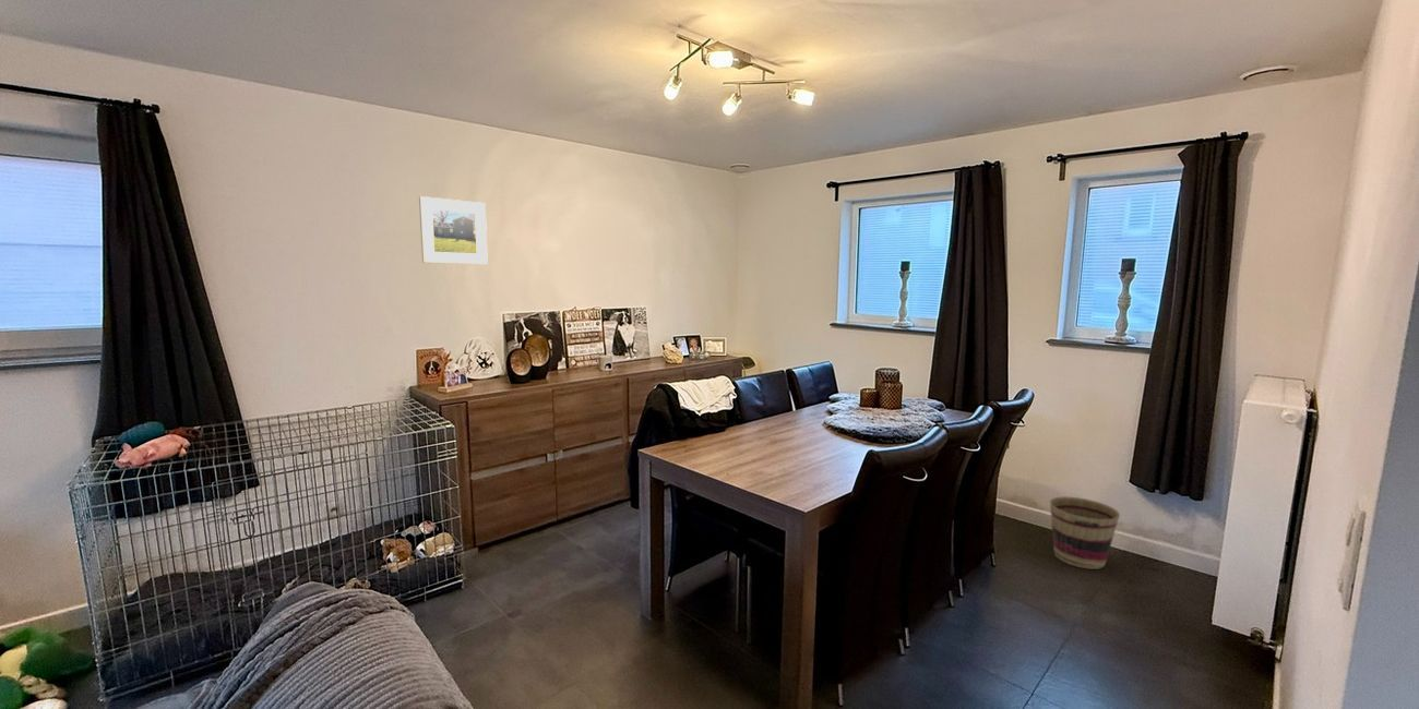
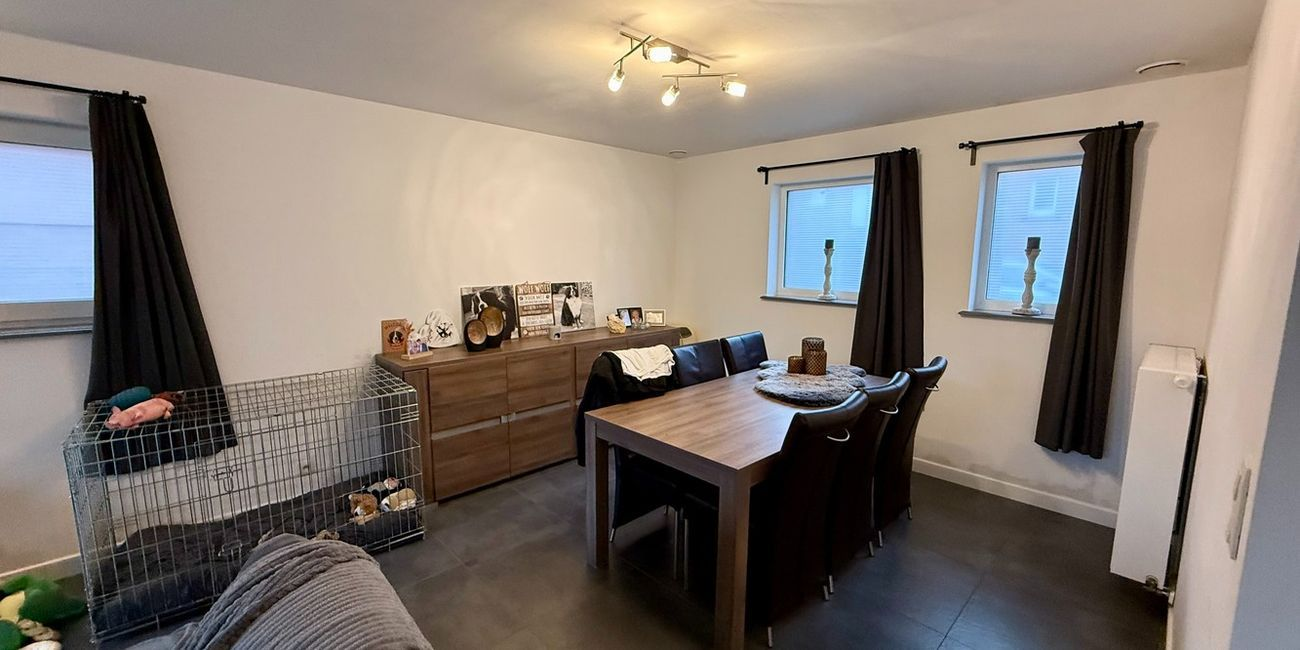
- basket [1049,495,1121,570]
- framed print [418,195,489,266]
